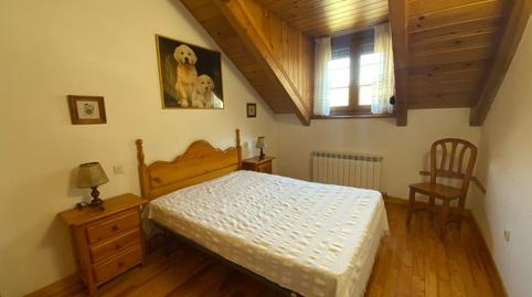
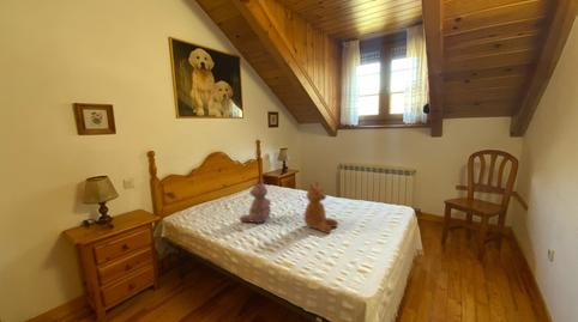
+ teddy bear [302,181,339,235]
+ stuffed animal [239,178,272,224]
